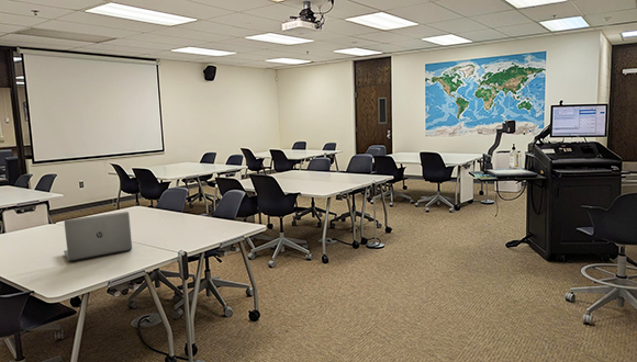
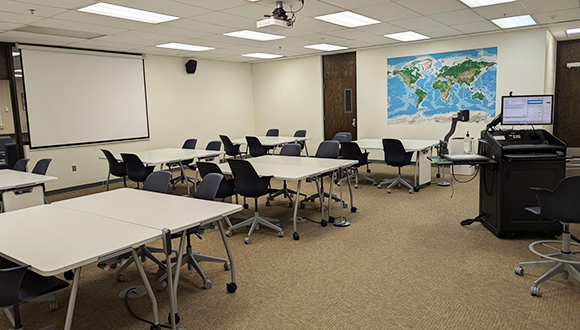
- laptop [63,211,133,263]
